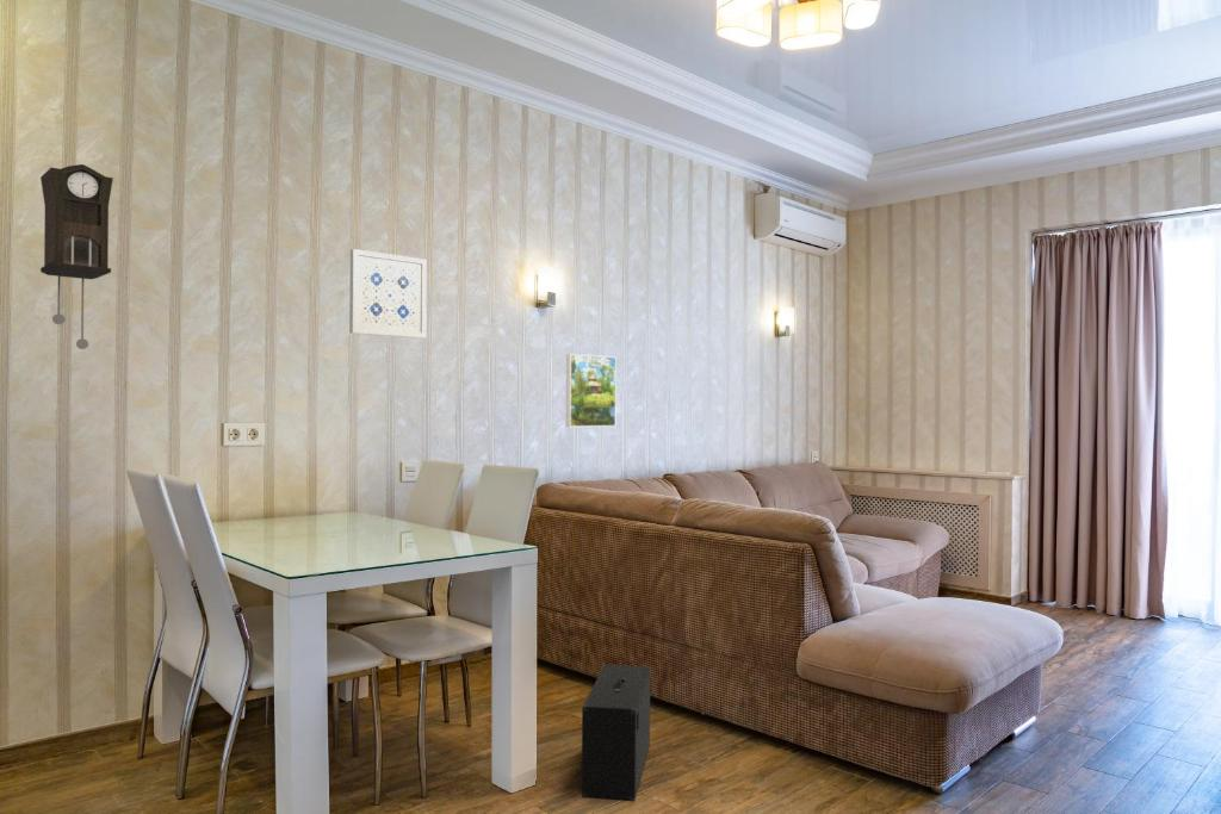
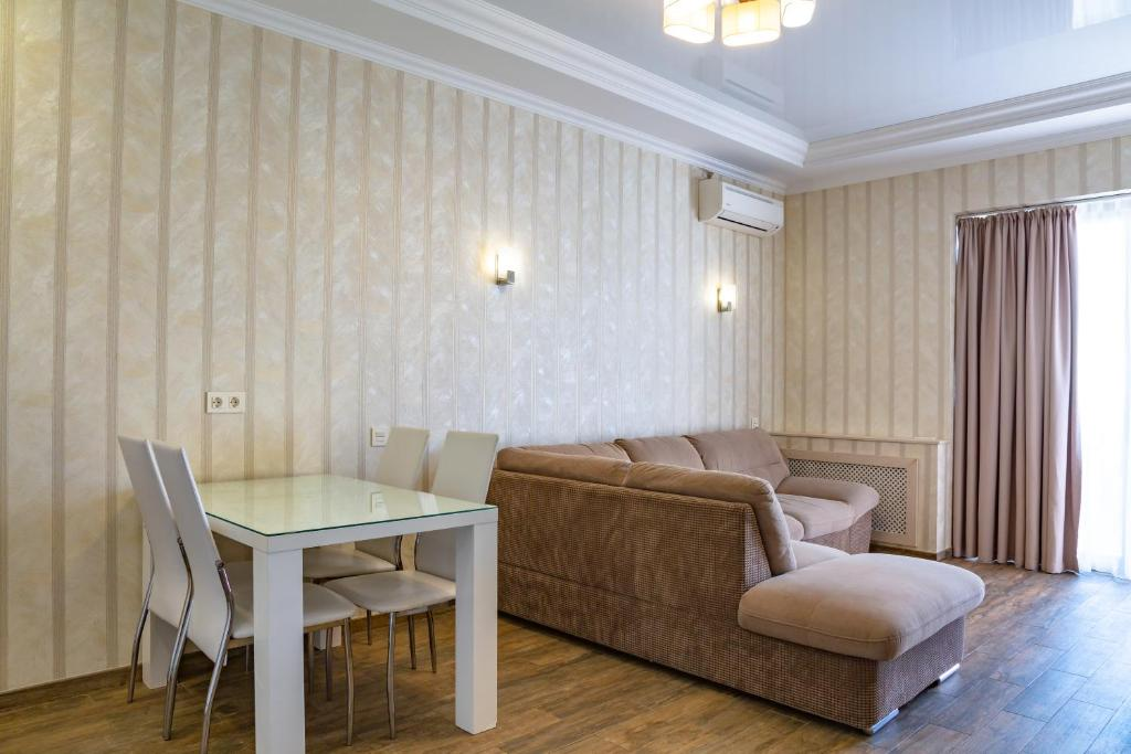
- wall art [348,248,428,340]
- speaker [581,663,651,803]
- pendulum clock [39,163,114,350]
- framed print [565,353,618,428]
